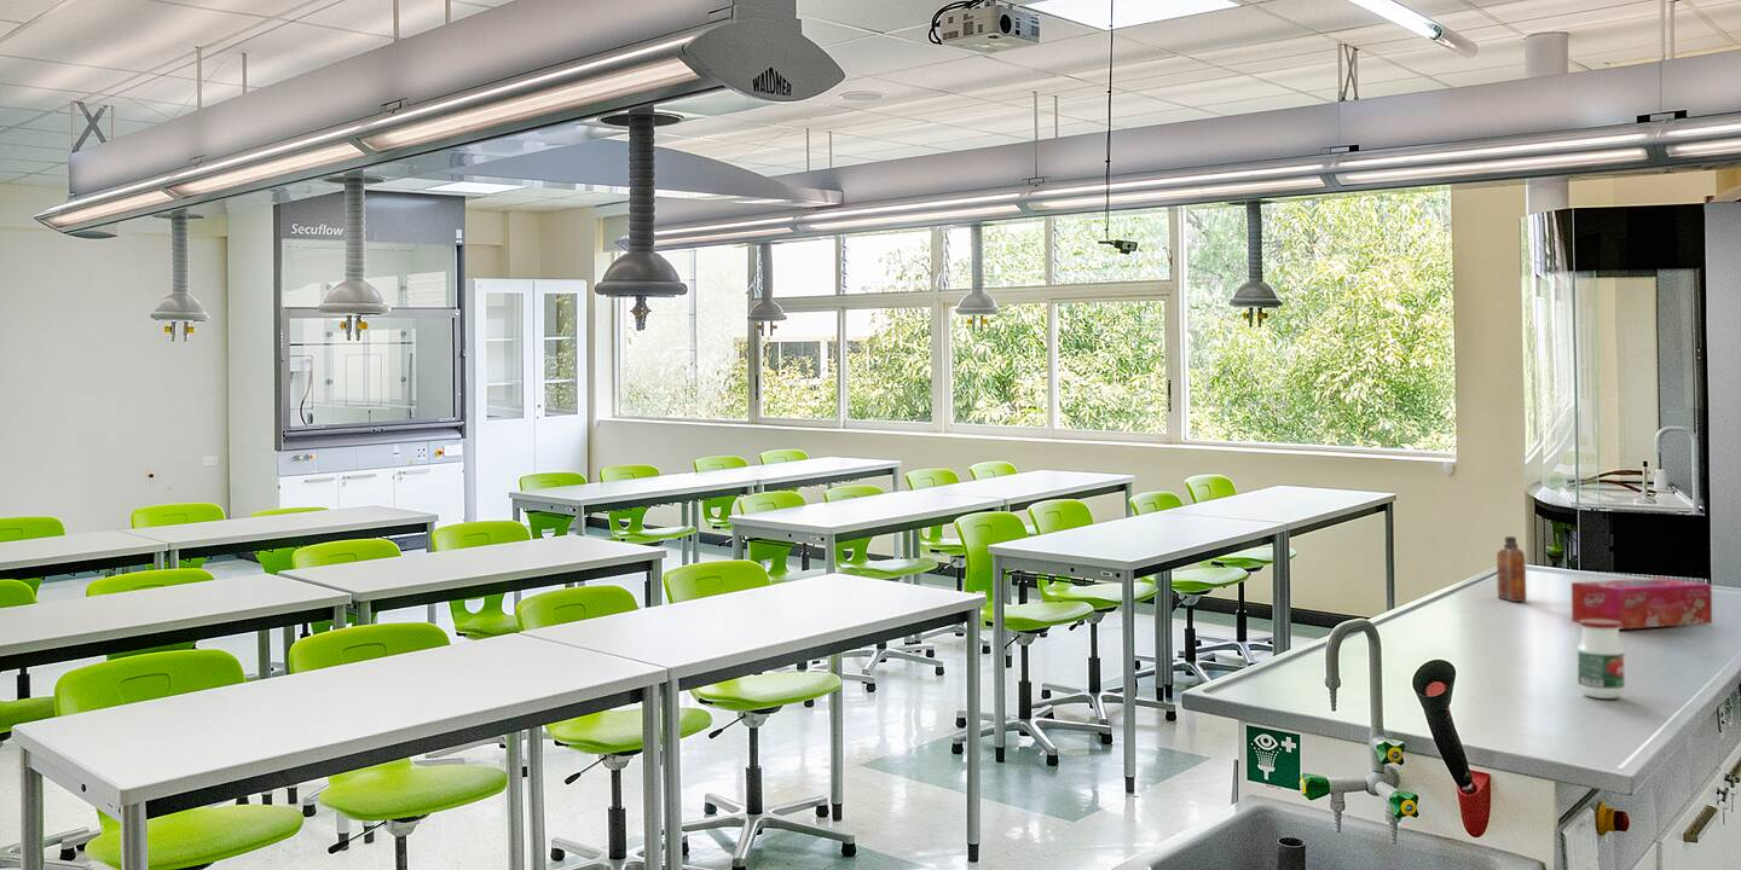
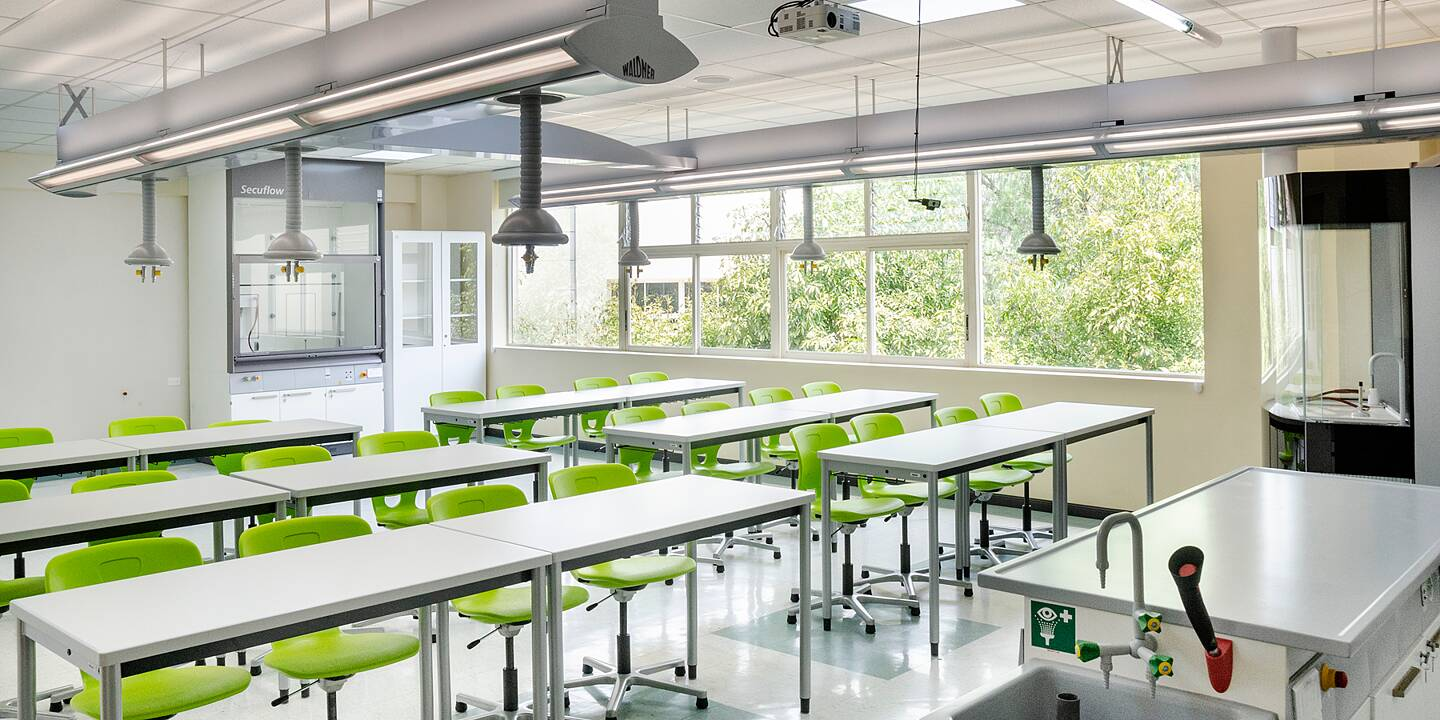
- tissue box [1571,576,1713,631]
- jar [1577,619,1626,700]
- flask [1496,535,1528,603]
